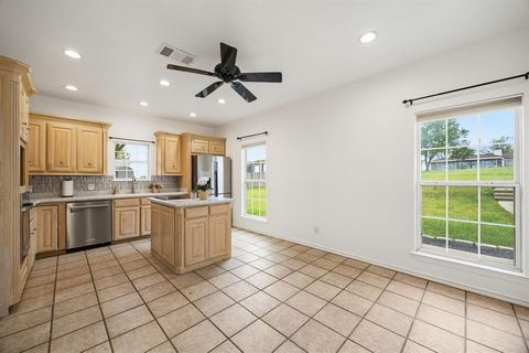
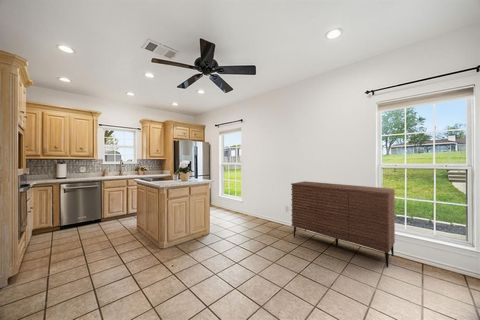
+ sideboard [290,180,396,268]
